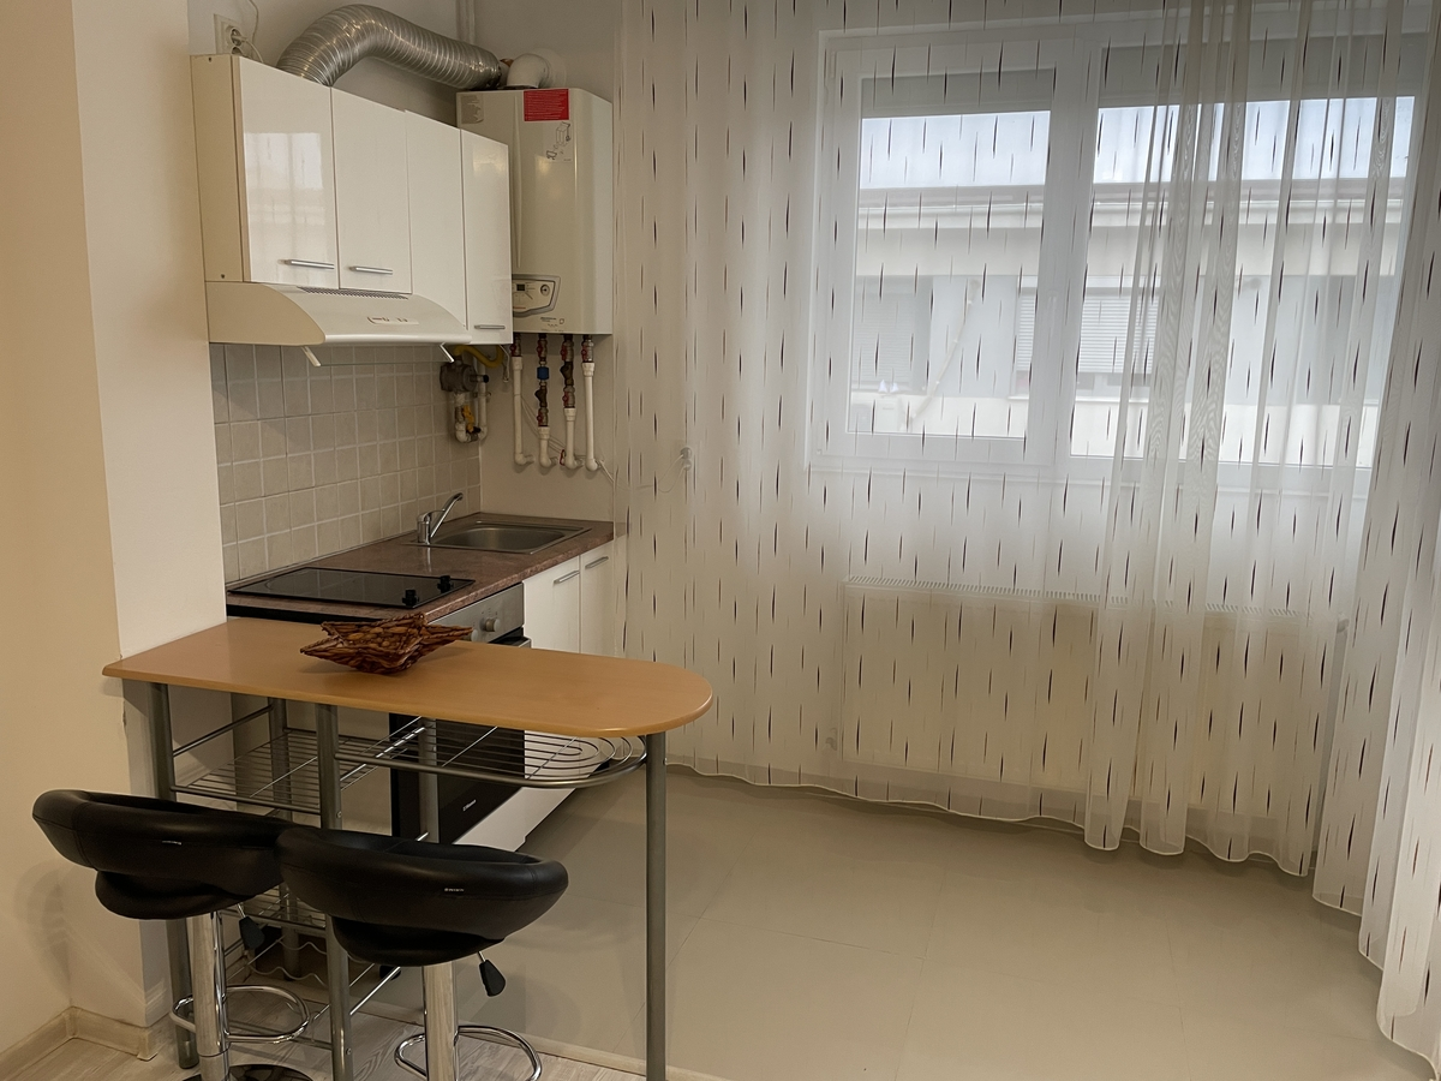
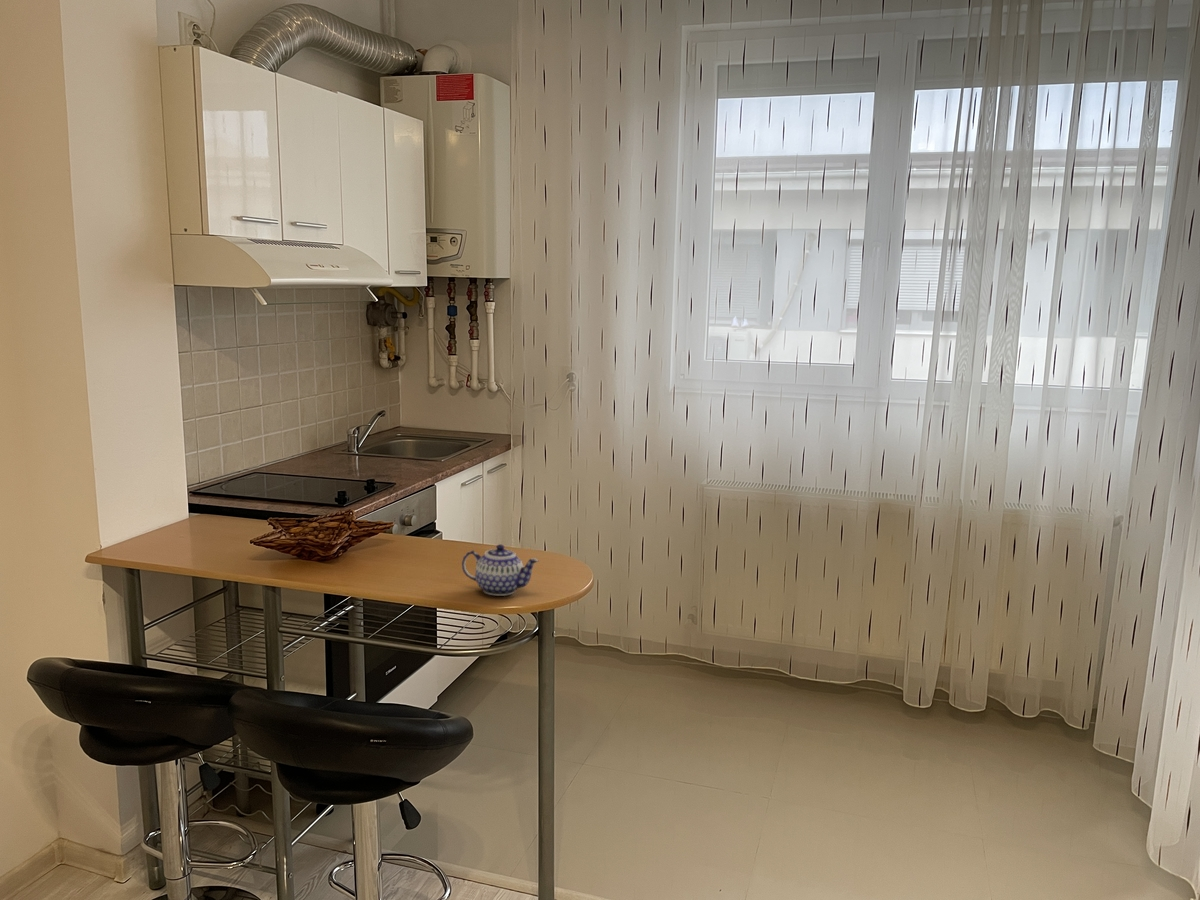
+ teapot [461,543,539,597]
